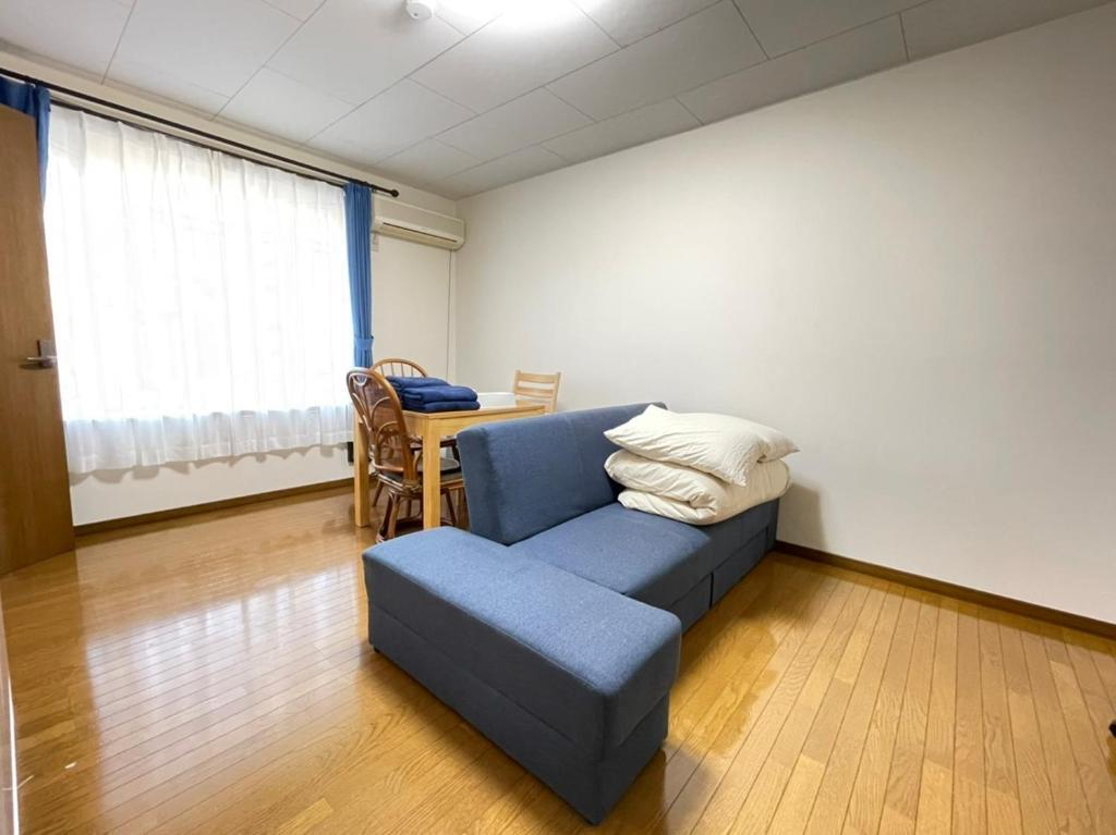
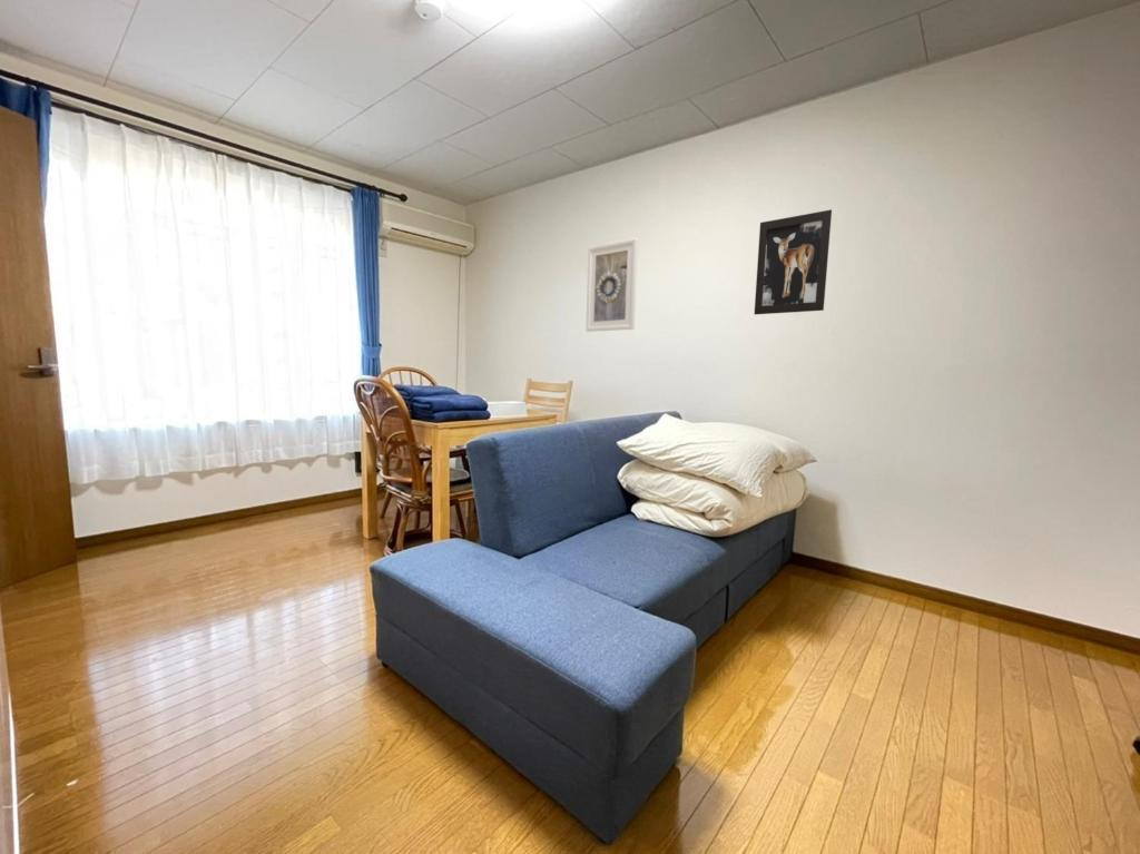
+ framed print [584,237,639,333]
+ wall art [754,208,833,315]
